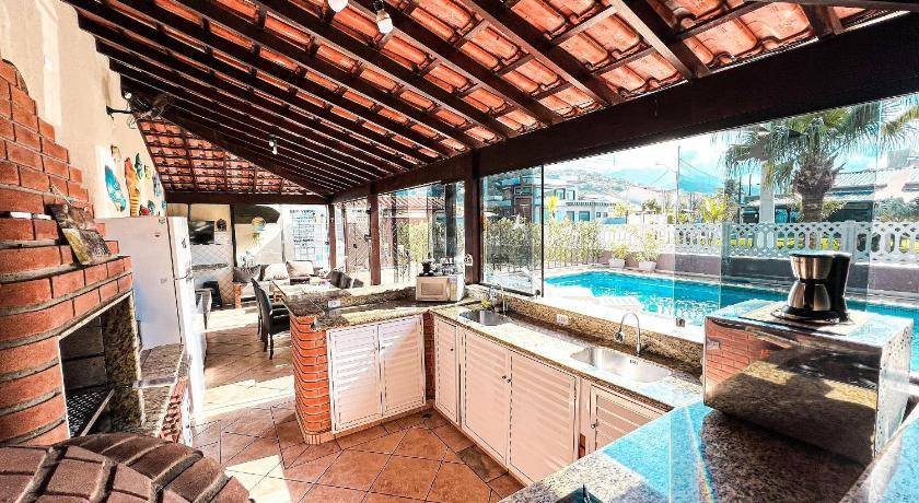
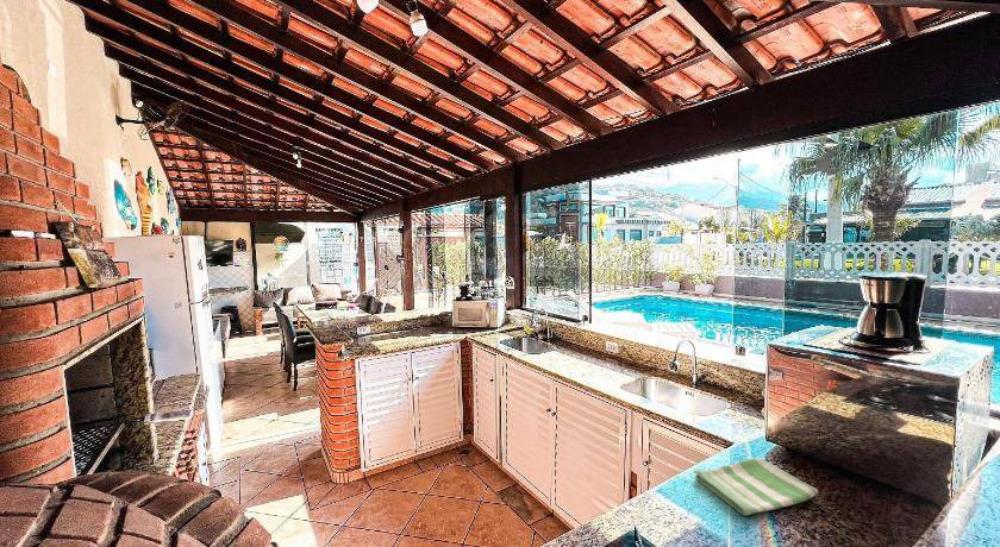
+ dish towel [693,457,819,516]
